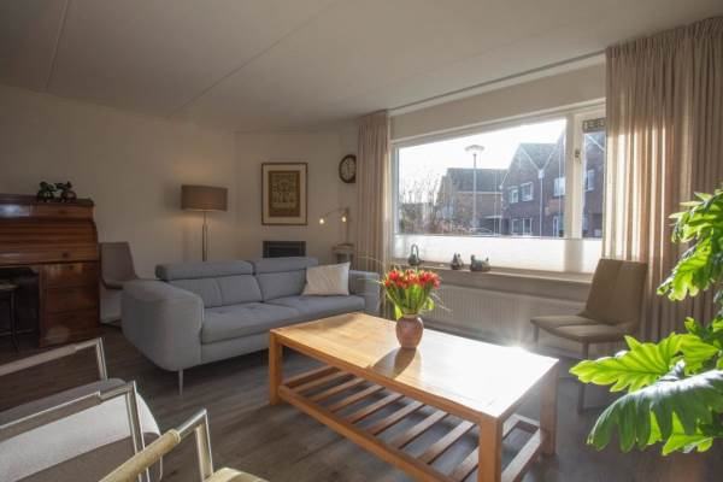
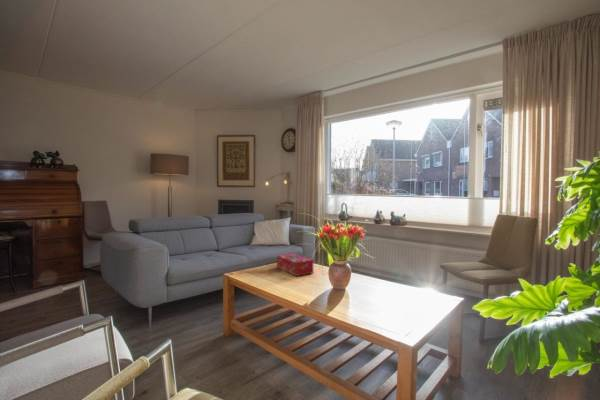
+ tissue box [276,253,314,277]
